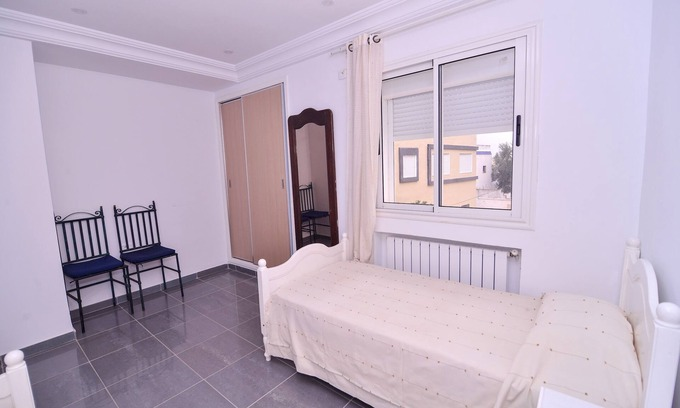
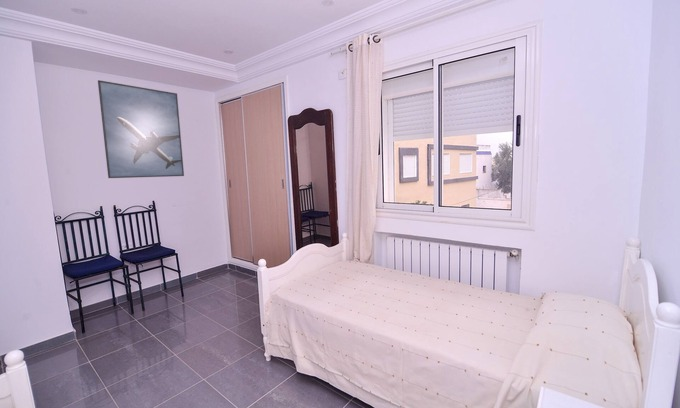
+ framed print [97,79,185,179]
